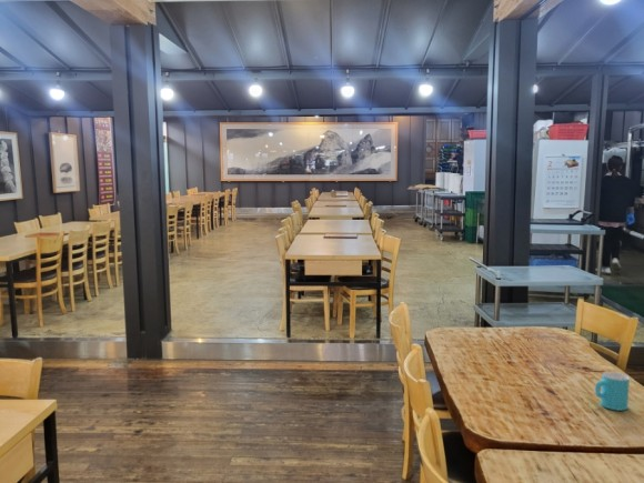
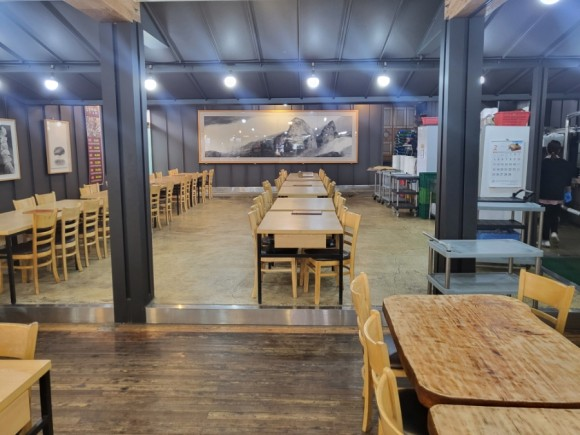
- cup [594,371,631,412]
